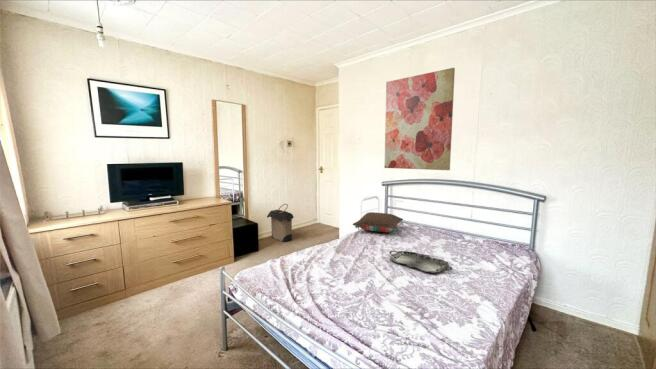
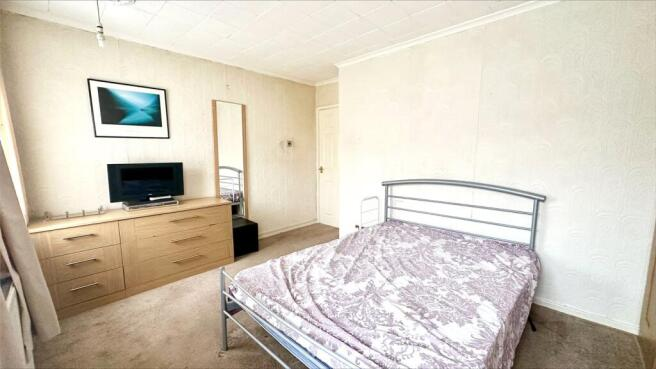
- serving tray [388,250,453,274]
- wall art [384,67,456,171]
- pillow [351,211,404,233]
- laundry hamper [266,203,295,243]
